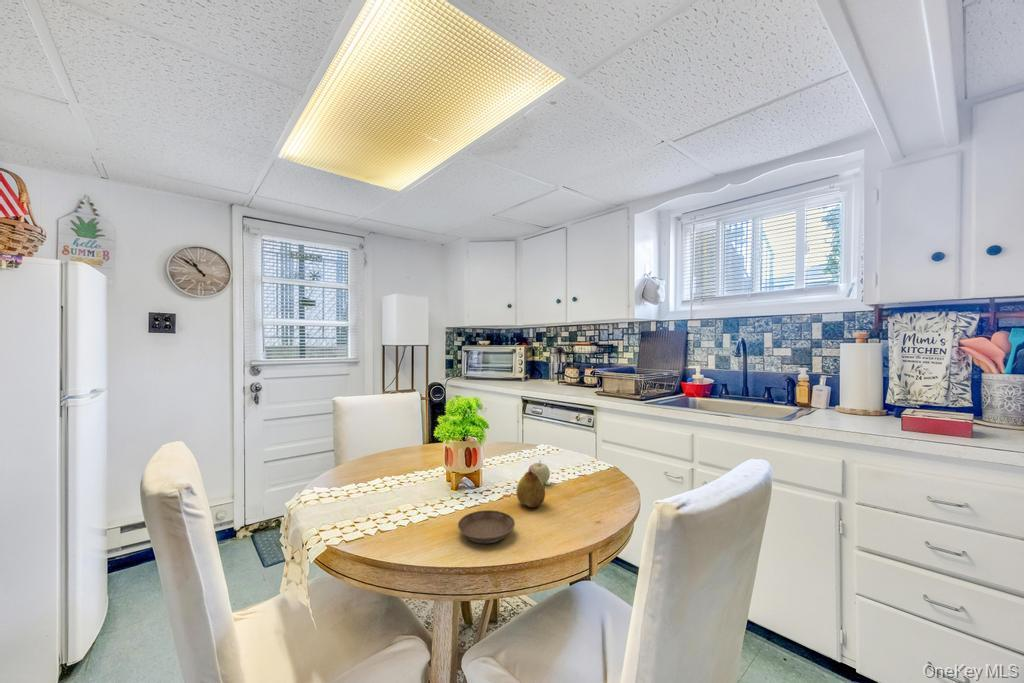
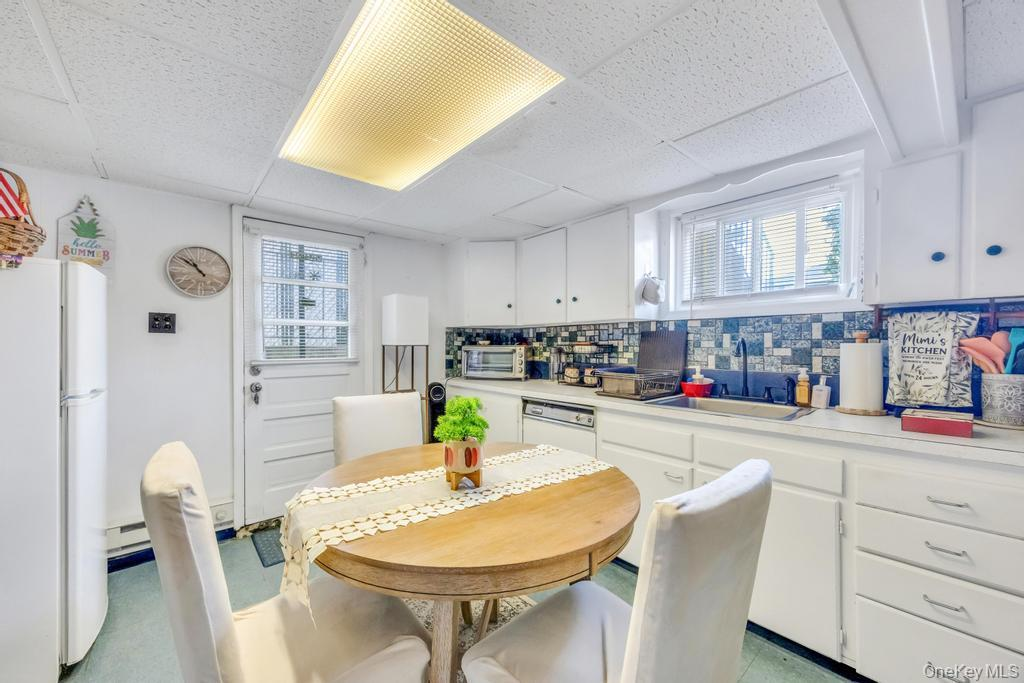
- fruit [527,460,551,485]
- fruit [515,468,546,509]
- saucer [457,509,516,544]
